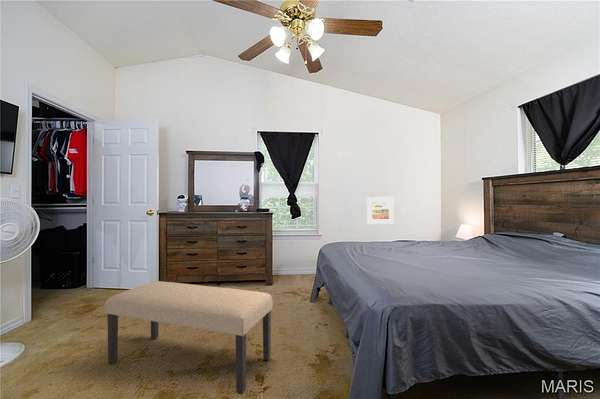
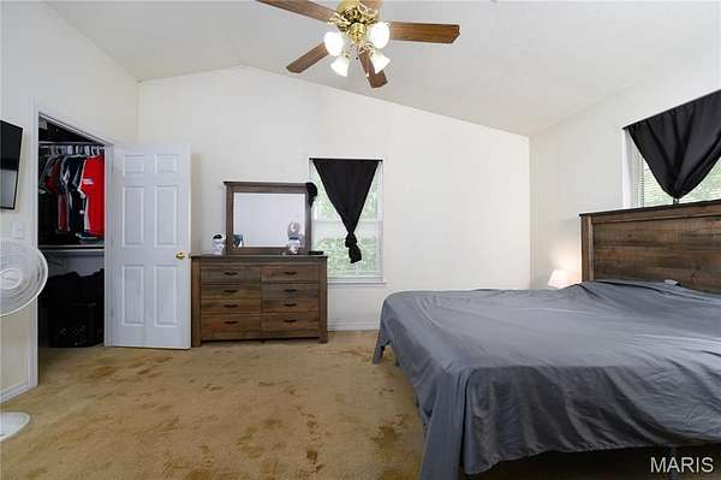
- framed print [366,196,395,225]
- bench [103,280,274,395]
